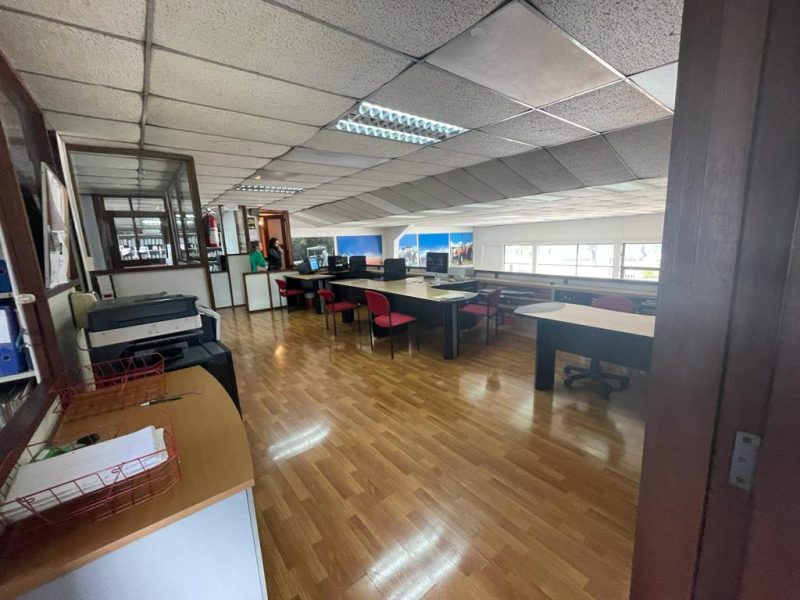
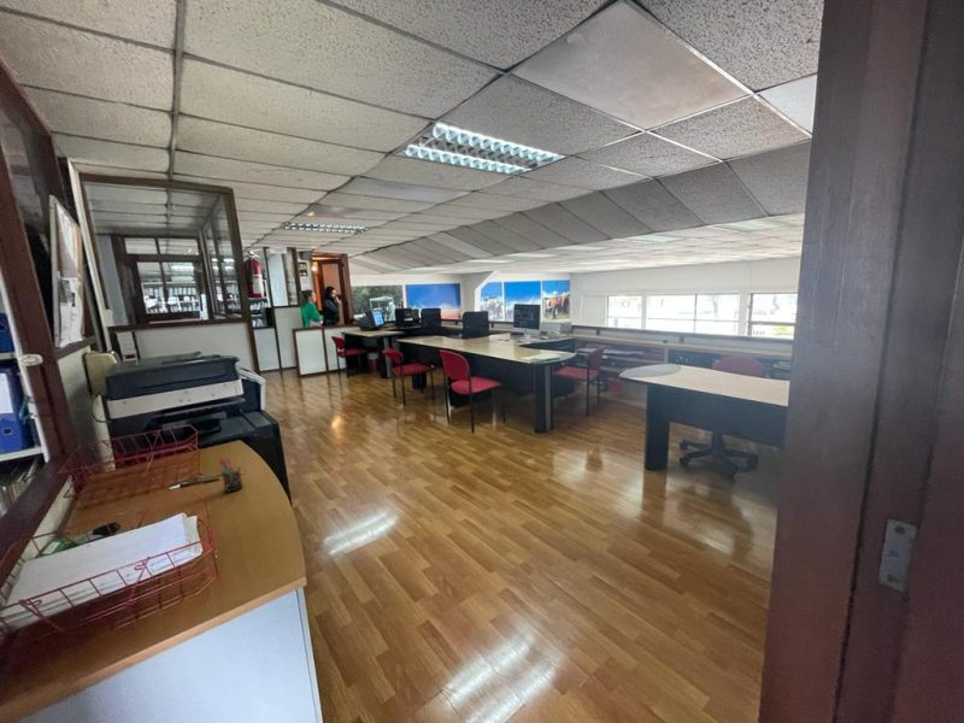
+ pen holder [218,457,245,493]
